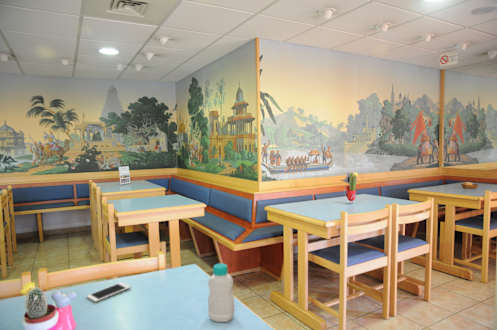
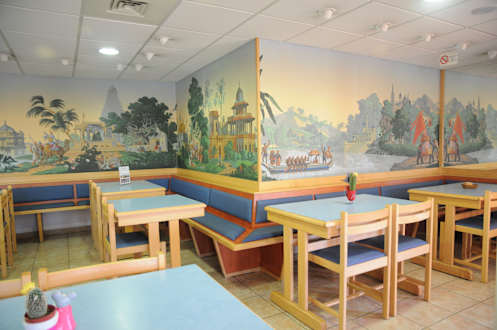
- cell phone [86,281,132,303]
- bottle [207,262,235,323]
